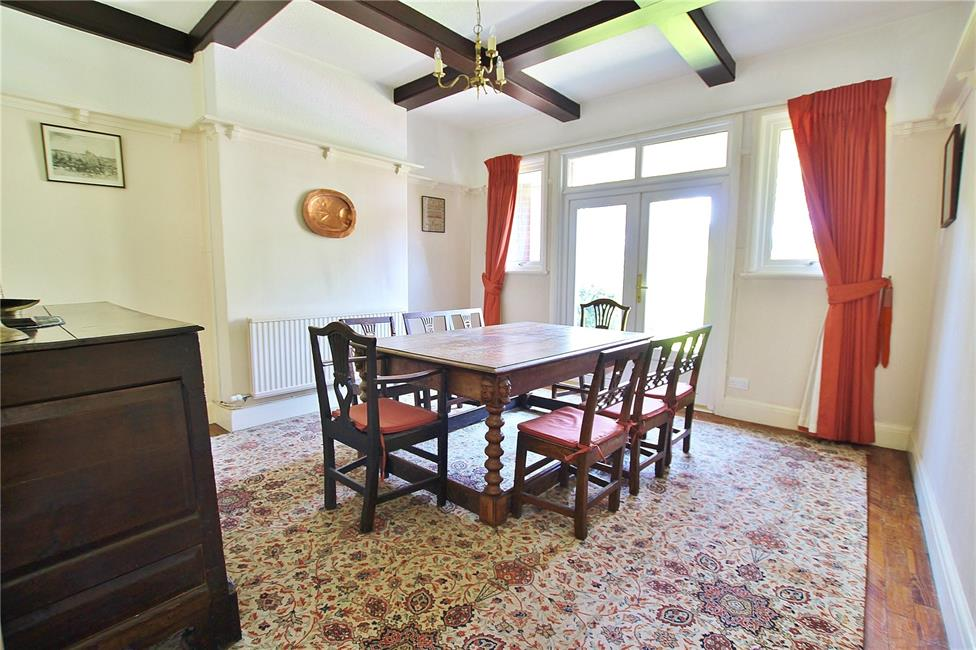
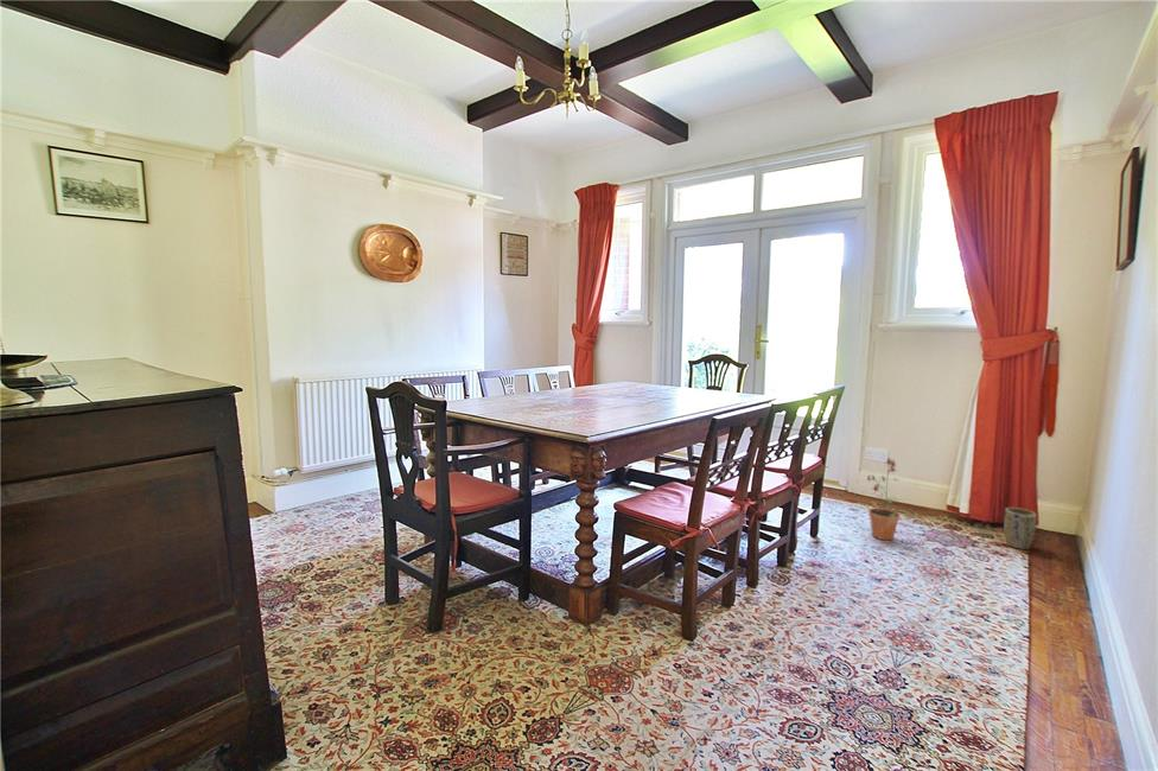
+ potted plant [865,457,901,541]
+ plant pot [1003,506,1037,550]
